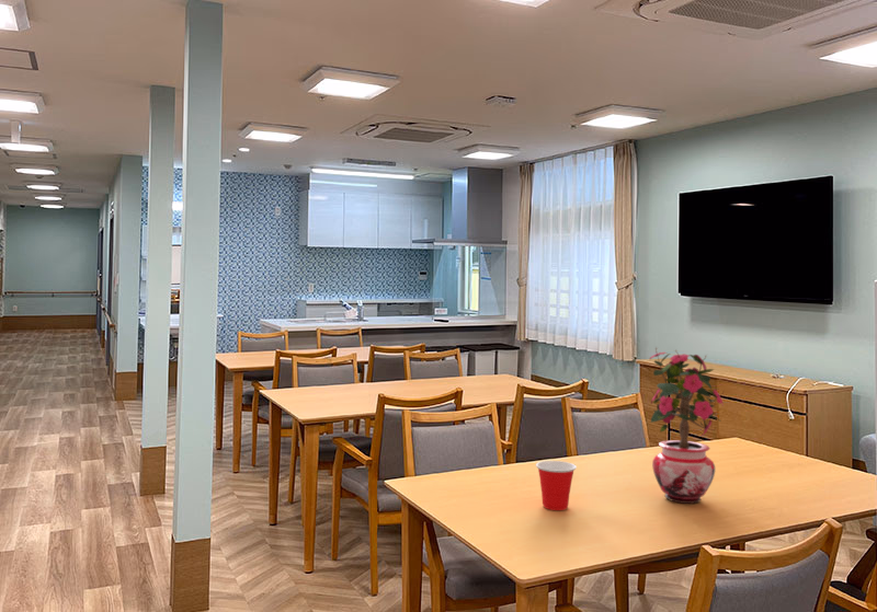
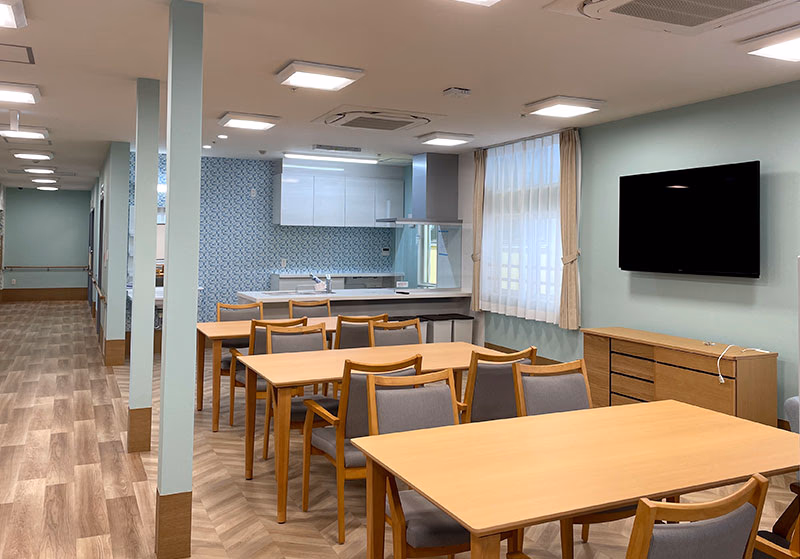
- potted flower [648,345,726,505]
- cup [535,460,578,511]
